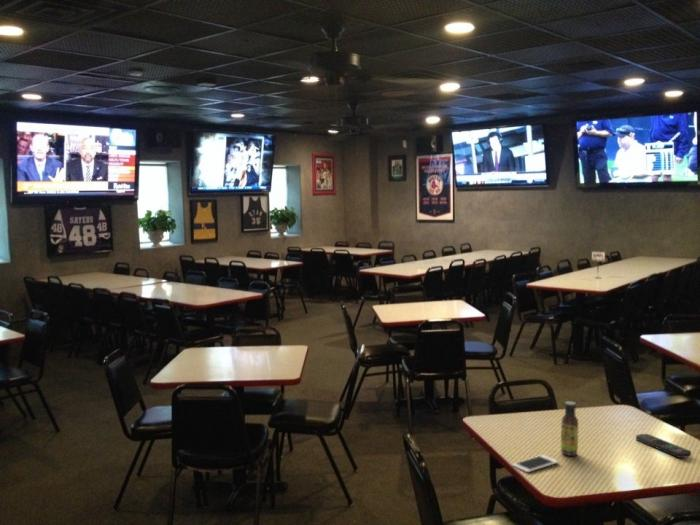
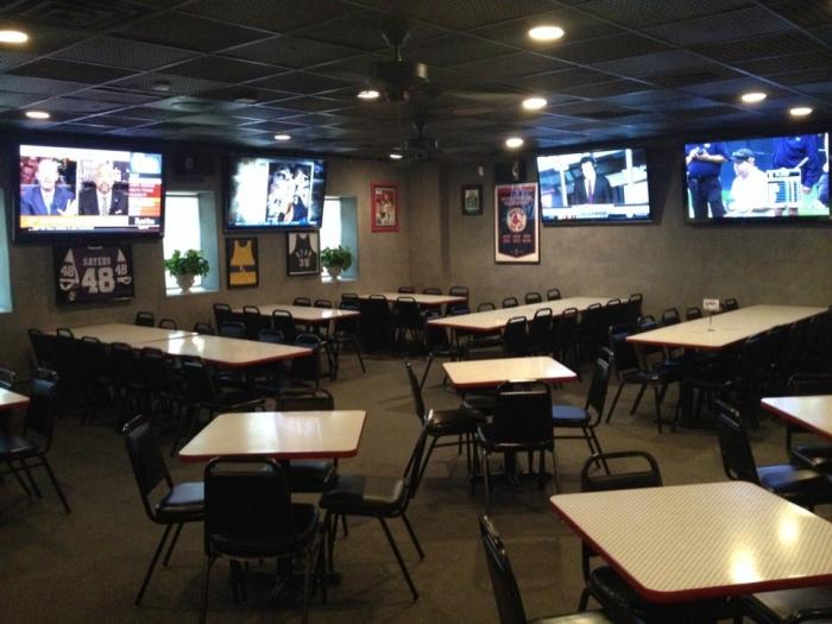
- remote control [635,433,692,459]
- cell phone [511,454,560,473]
- sauce bottle [560,400,579,457]
